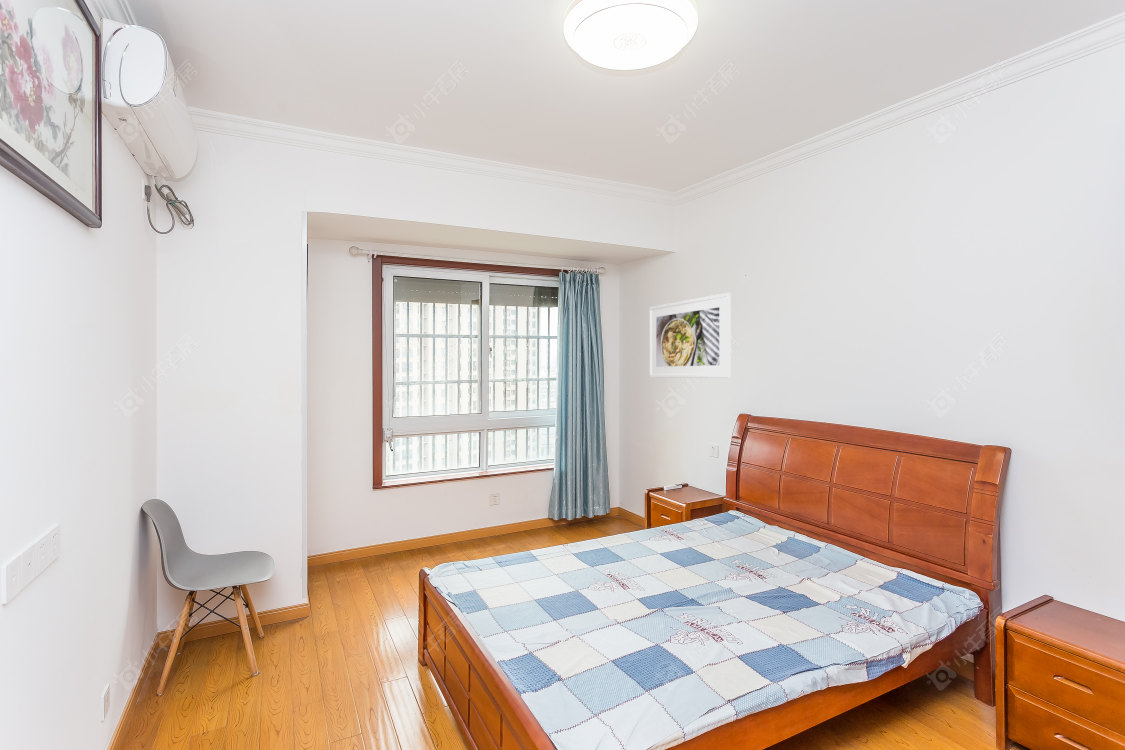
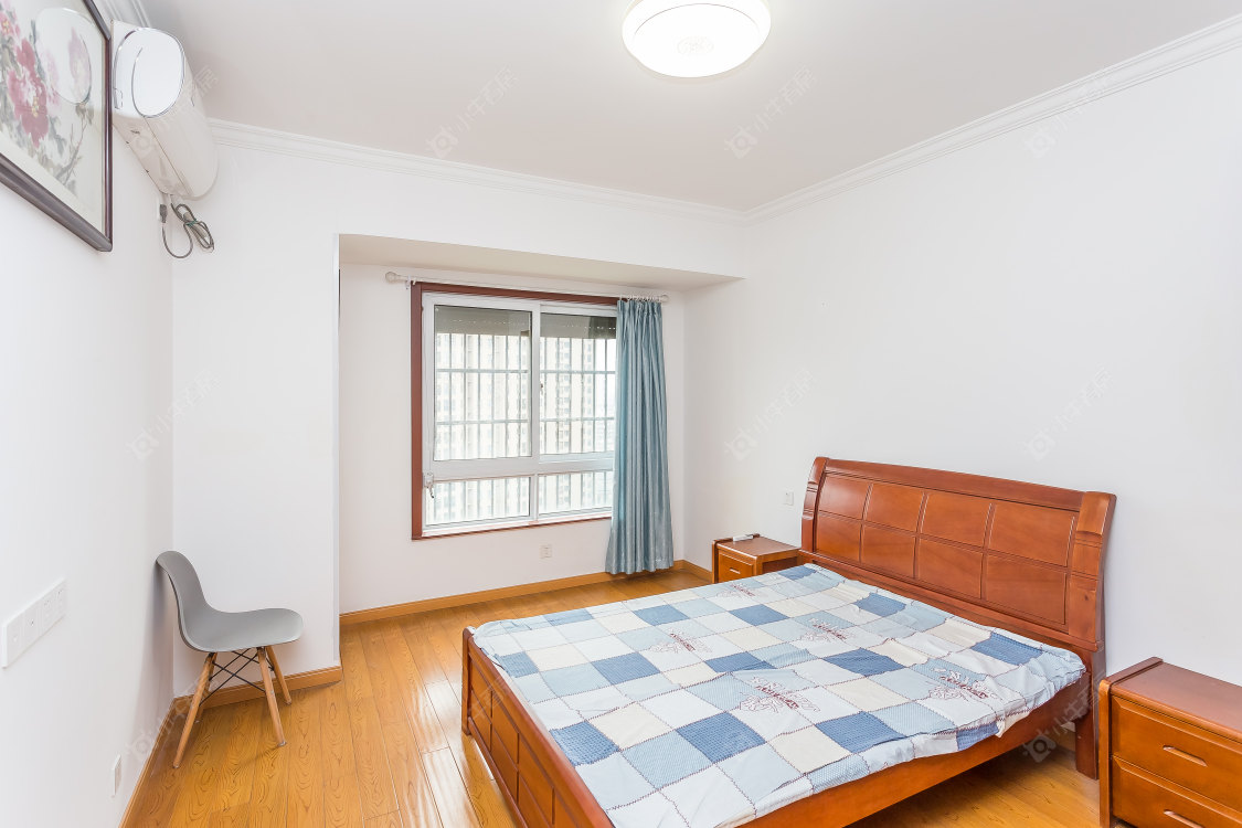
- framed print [648,292,732,379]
